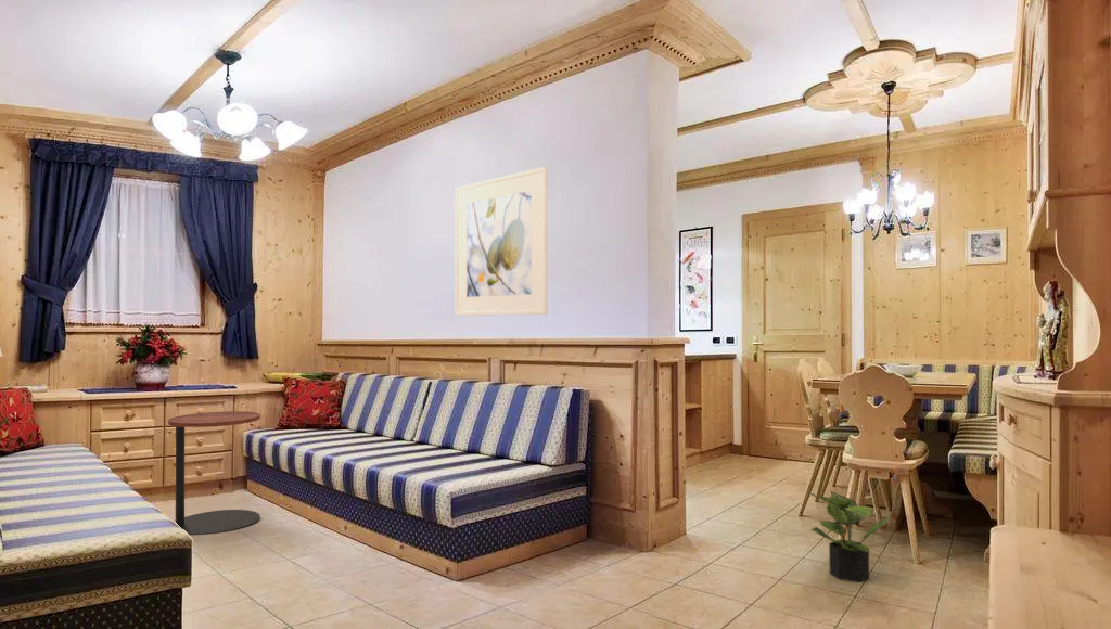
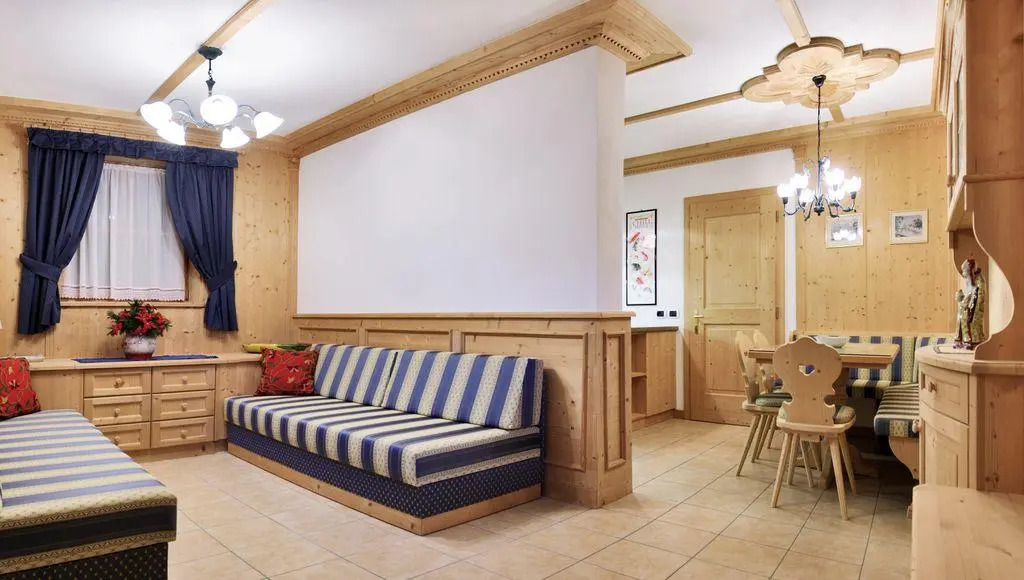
- side table [167,410,261,536]
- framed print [454,166,549,317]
- potted plant [807,490,892,583]
